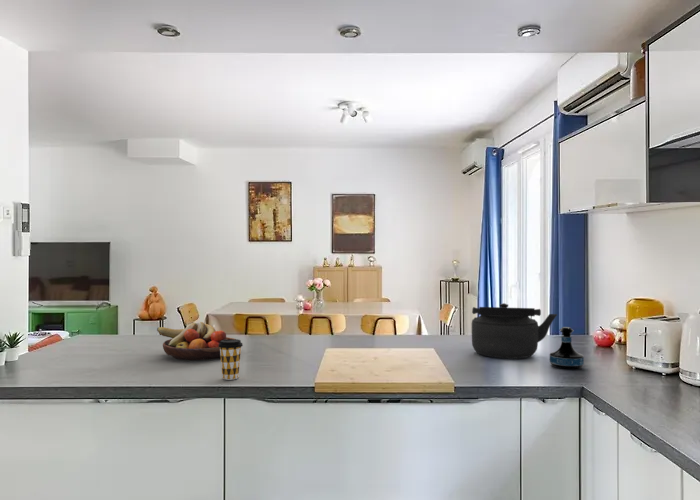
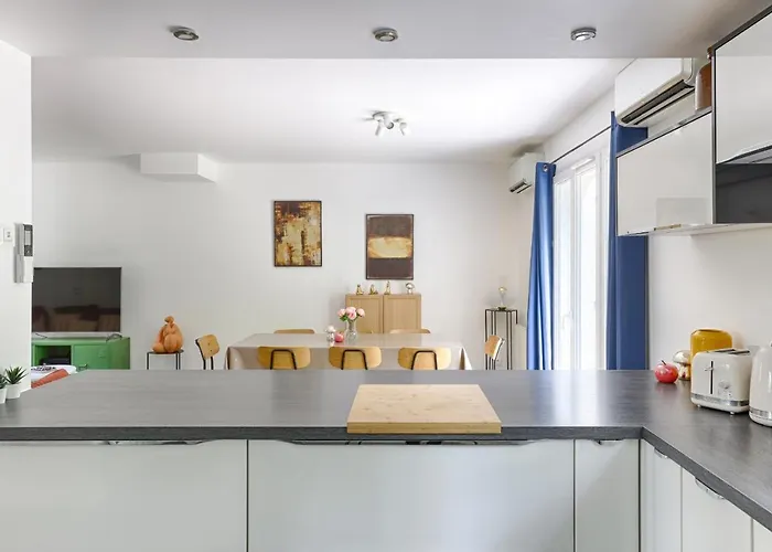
- tequila bottle [549,326,585,370]
- kettle [471,302,559,359]
- fruit bowl [156,321,235,361]
- coffee cup [218,338,244,381]
